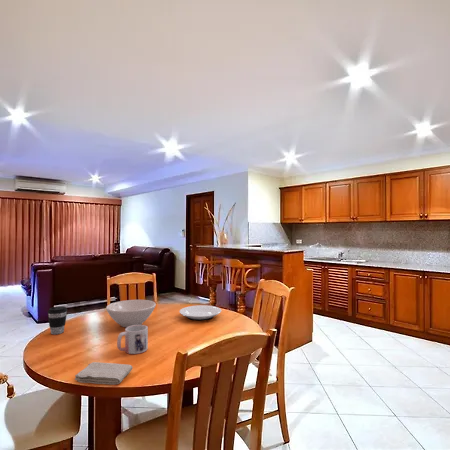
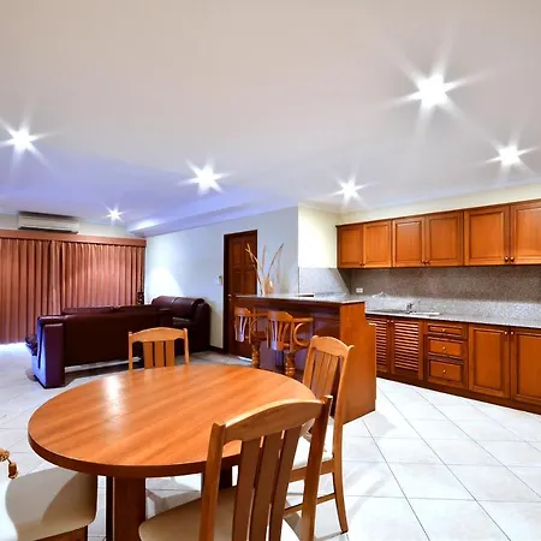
- washcloth [74,361,133,385]
- plate [178,304,222,322]
- mug [116,324,149,355]
- bowl [105,299,157,328]
- coffee cup [47,305,68,335]
